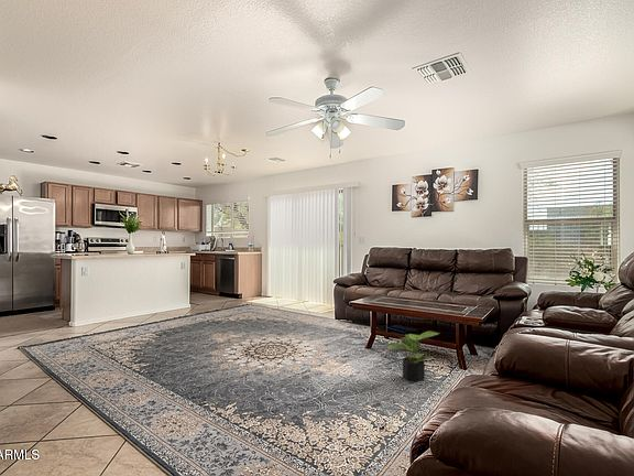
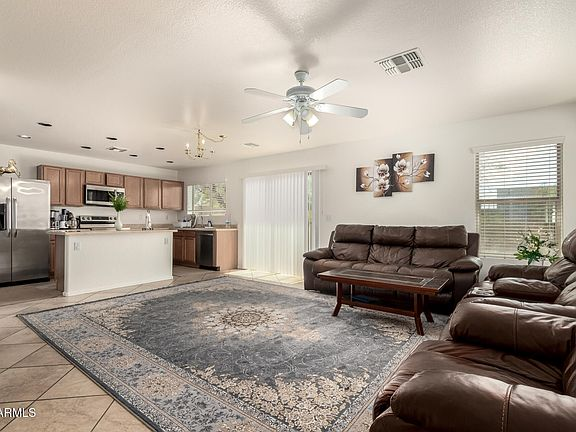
- potted plant [385,329,441,383]
